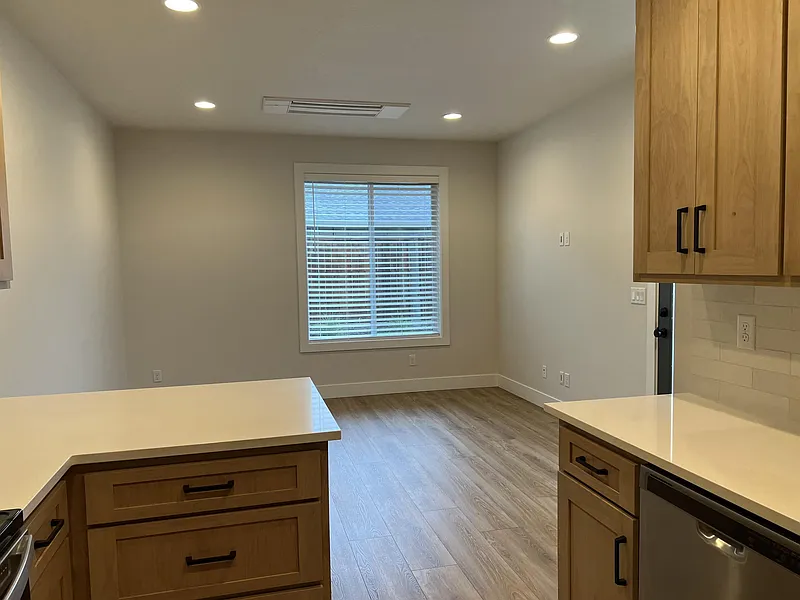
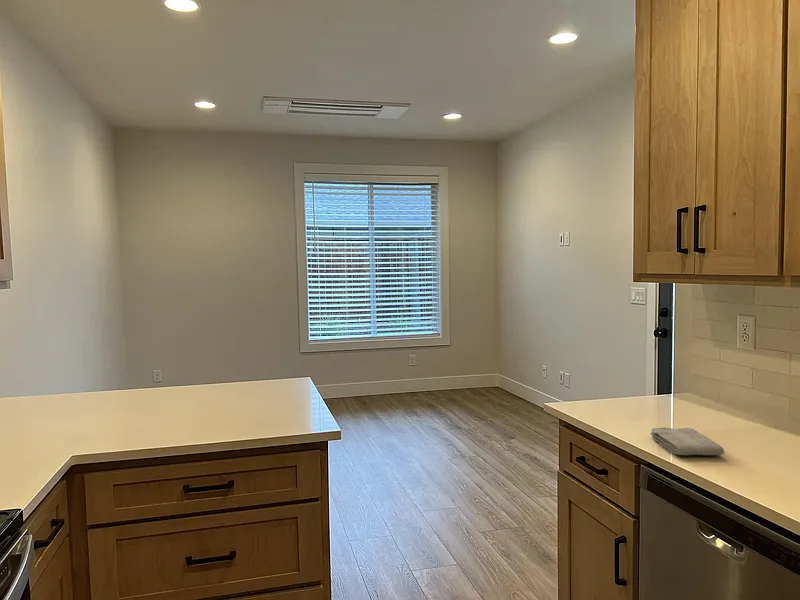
+ washcloth [650,427,725,456]
